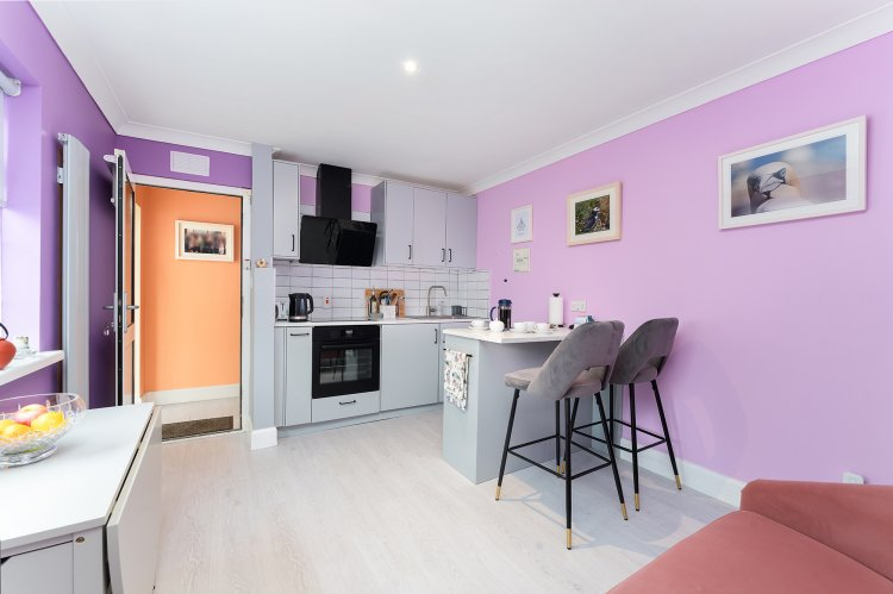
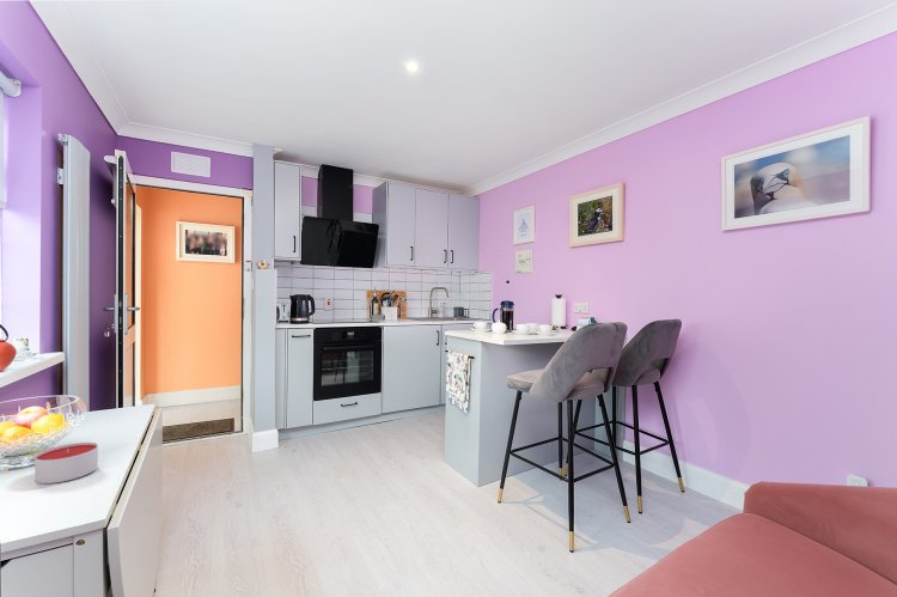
+ candle [33,441,99,485]
